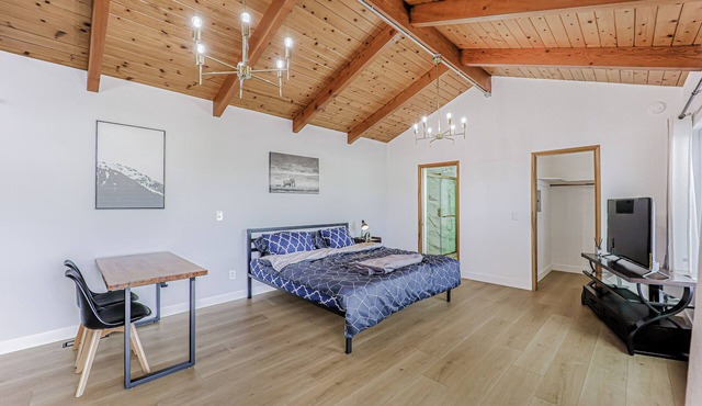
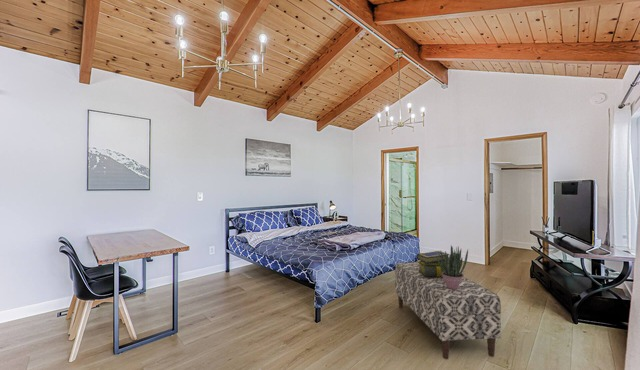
+ bench [394,261,502,360]
+ potted plant [437,245,469,290]
+ stack of books [415,250,450,277]
